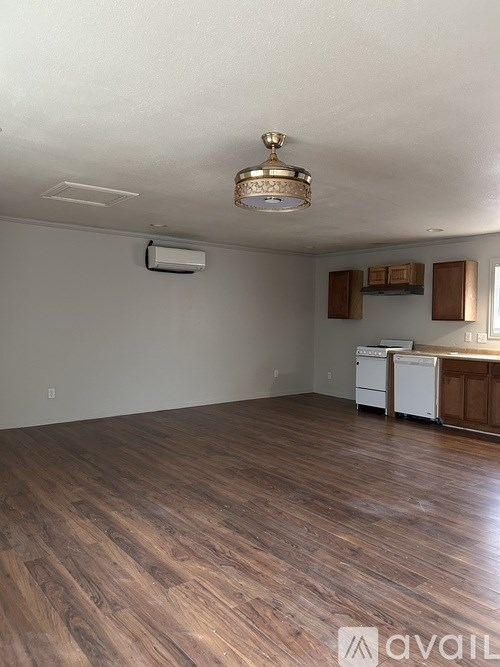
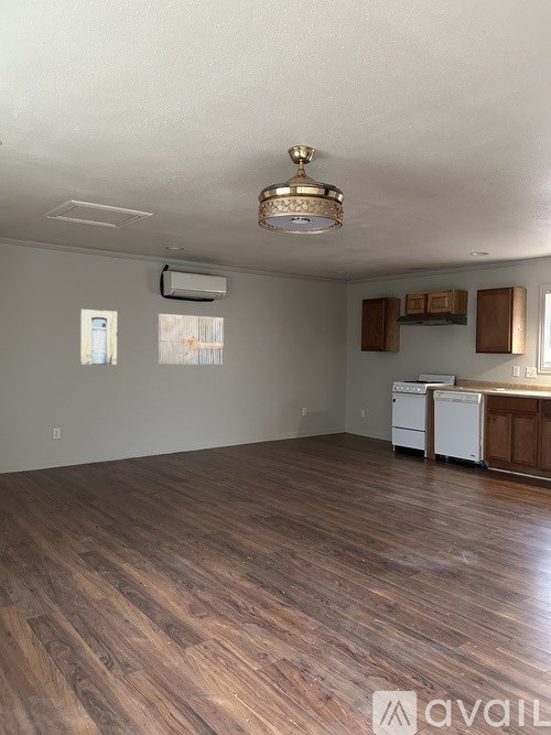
+ wall art [79,309,118,366]
+ wall art [156,313,225,365]
